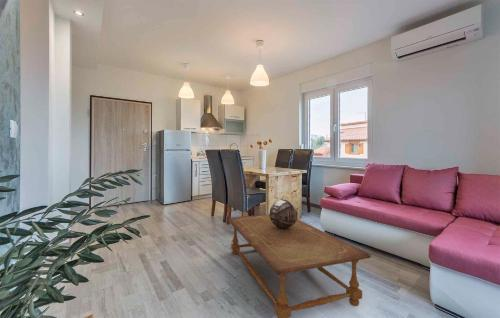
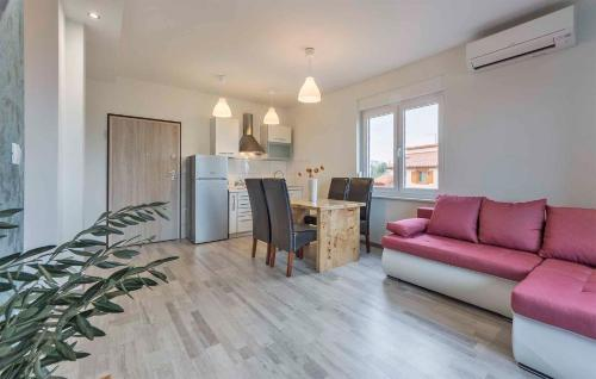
- decorative bowl [268,199,299,229]
- coffee table [226,213,372,318]
